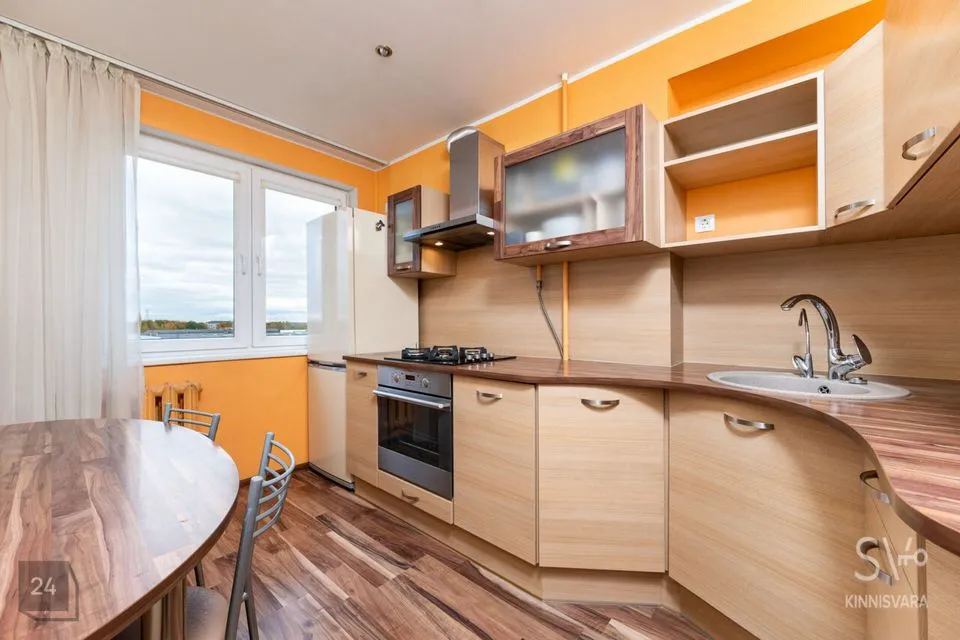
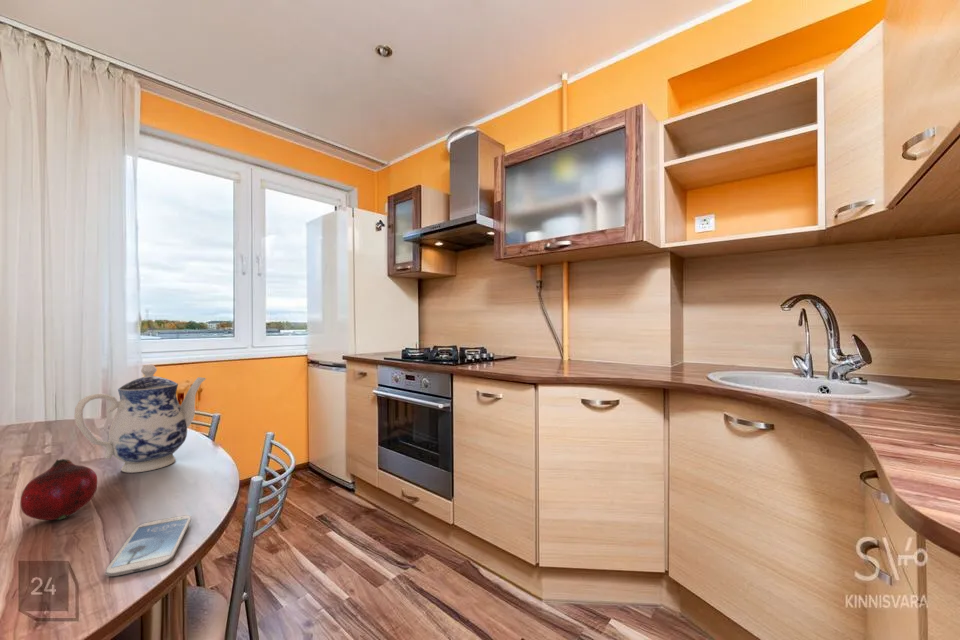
+ smartphone [104,514,192,577]
+ teapot [73,363,207,474]
+ fruit [20,458,98,521]
